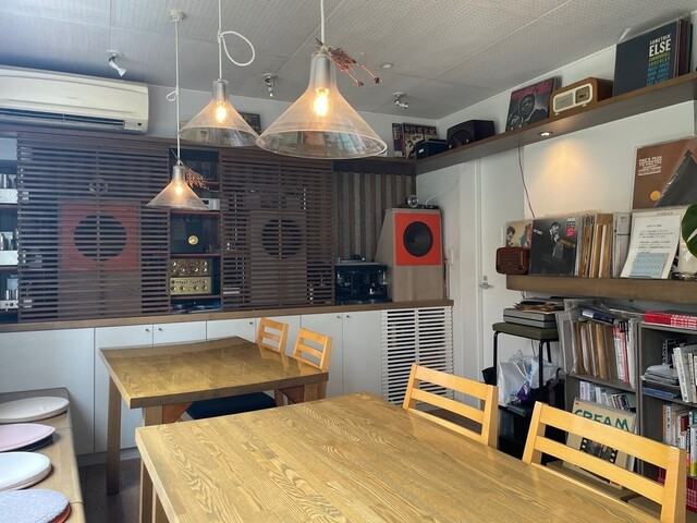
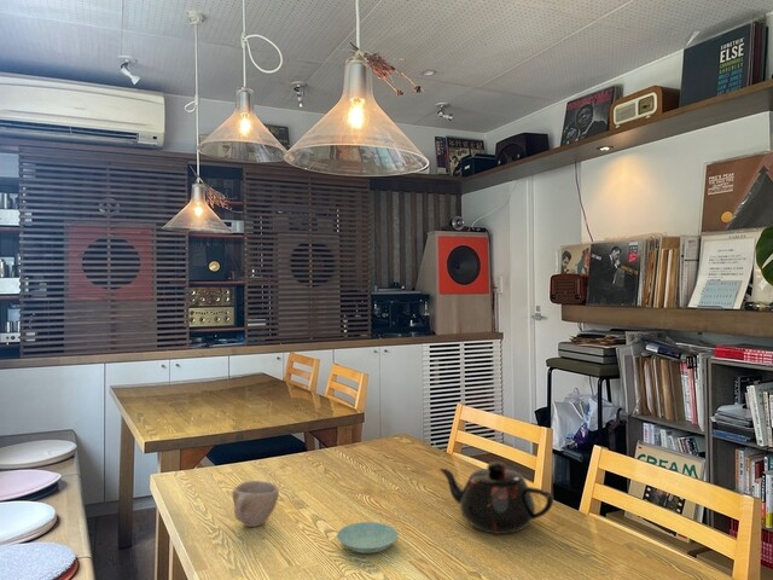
+ teapot [437,460,554,535]
+ cup [232,480,280,528]
+ saucer [336,521,400,555]
